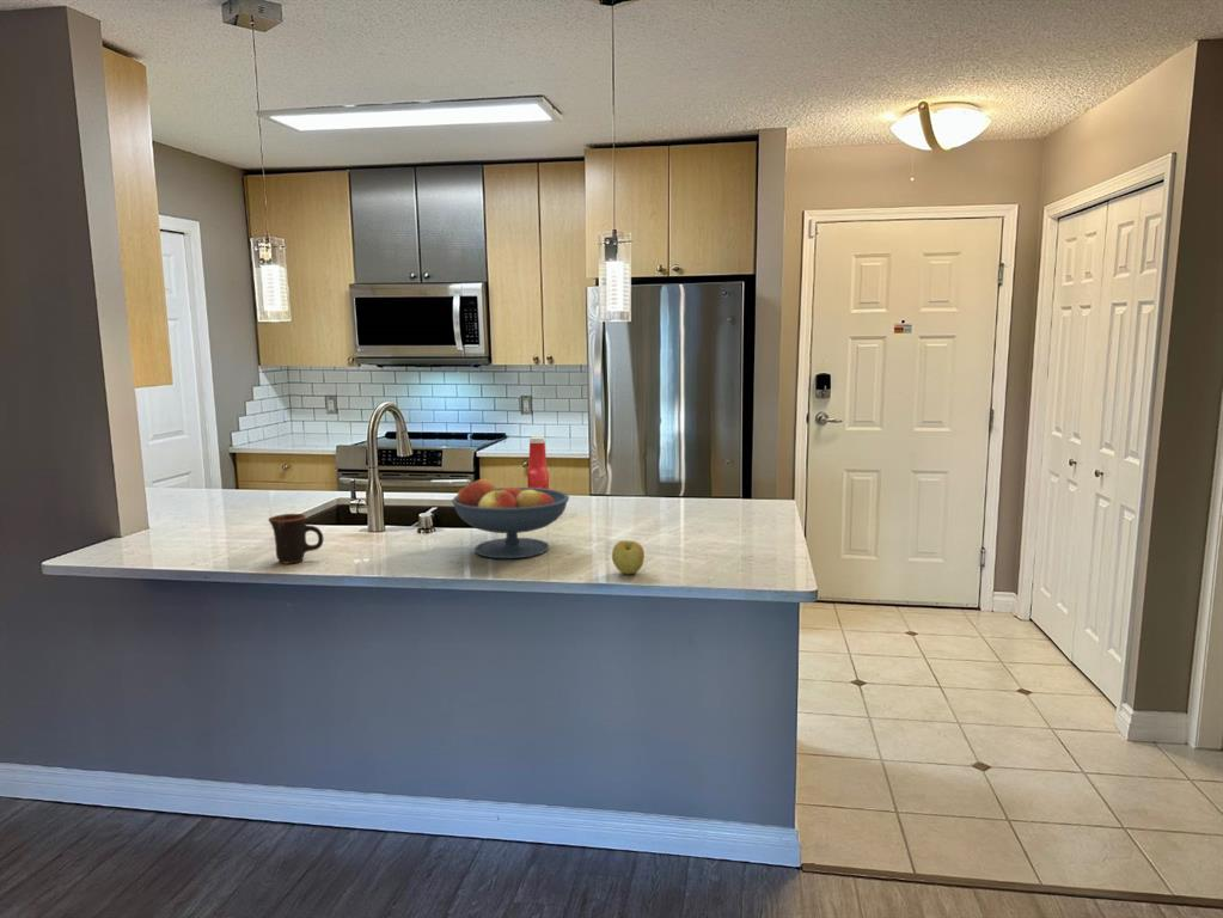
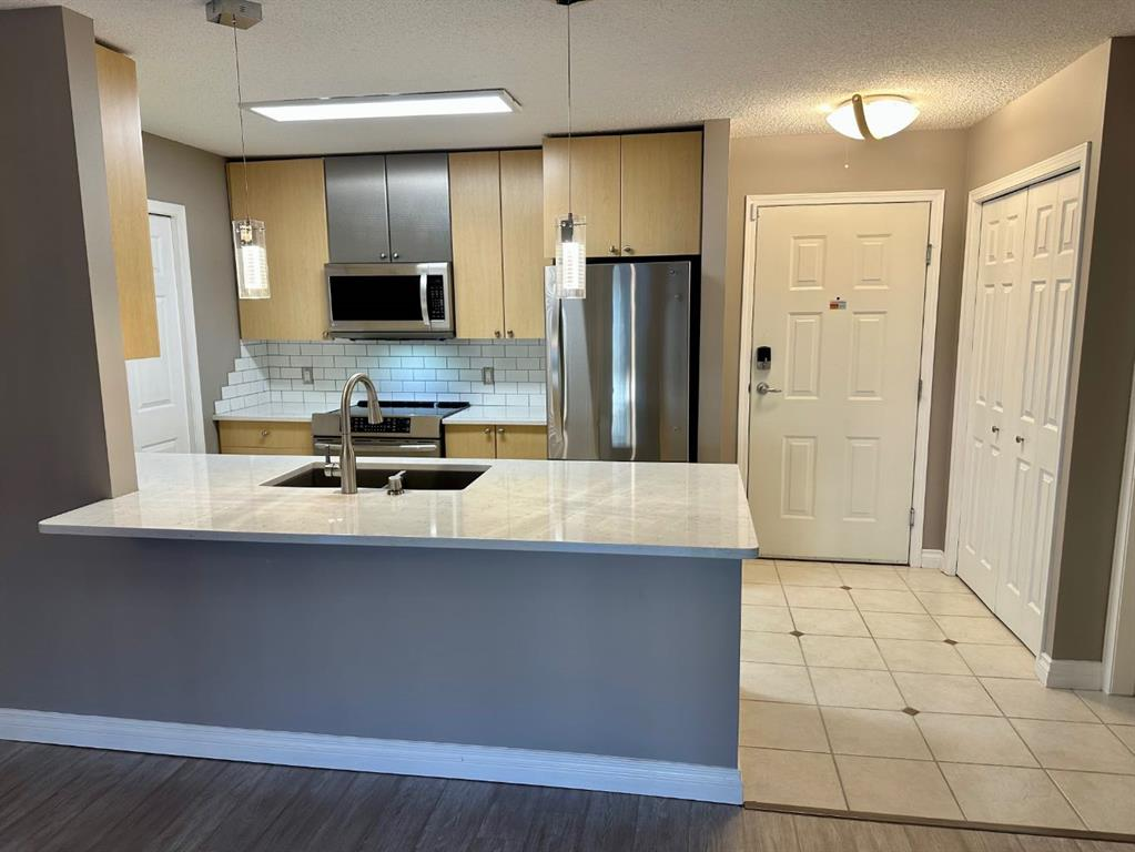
- soap bottle [526,435,550,489]
- mug [268,513,324,565]
- apple [611,539,646,575]
- fruit bowl [451,478,570,559]
